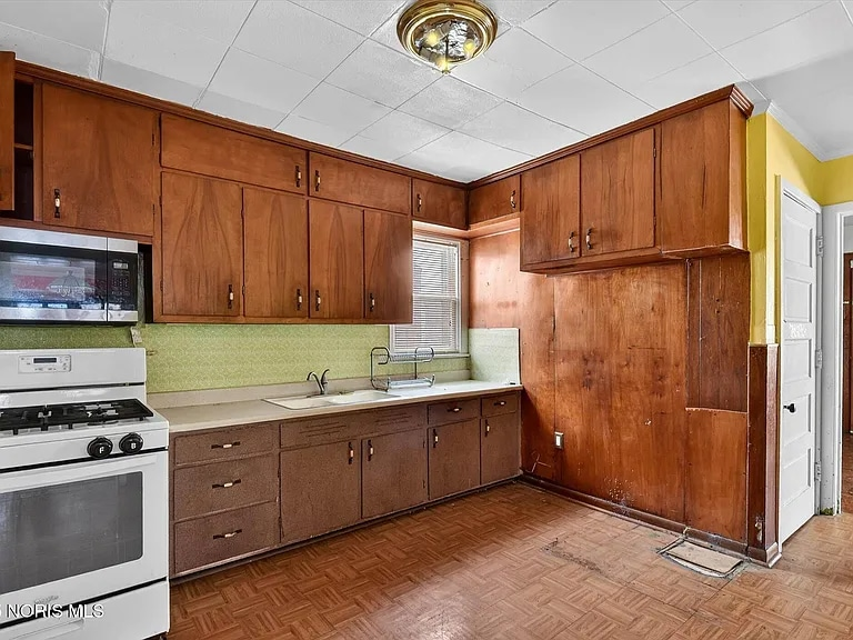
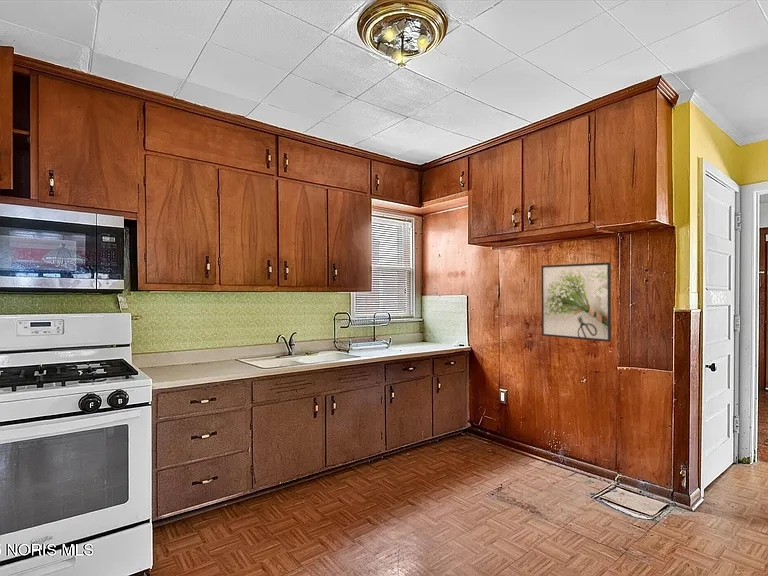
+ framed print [540,261,612,343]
